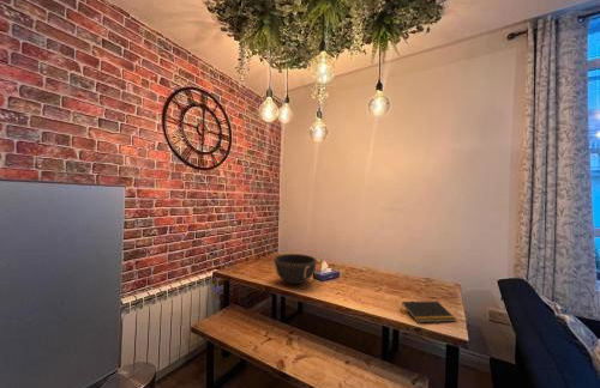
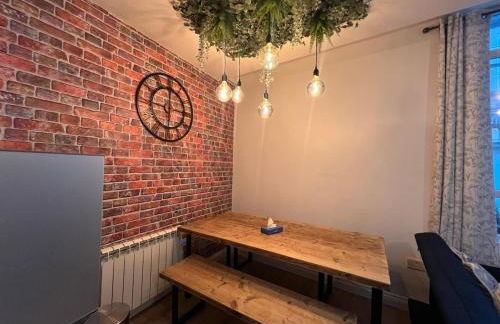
- notepad [400,299,457,323]
- bowl [269,253,319,285]
